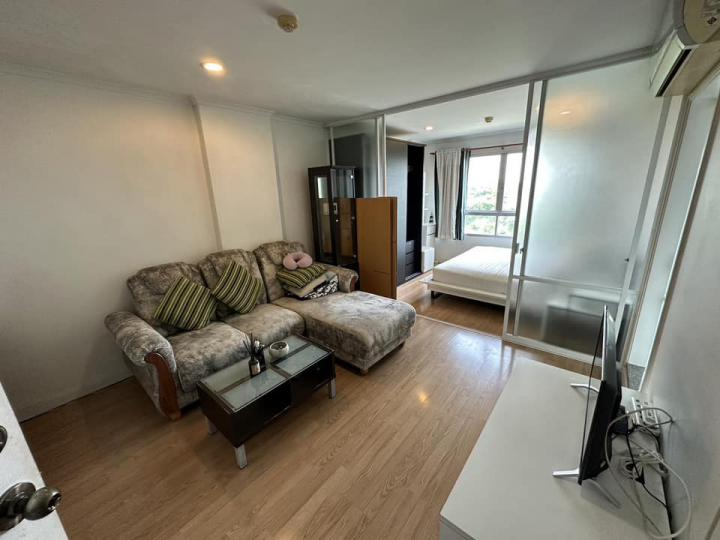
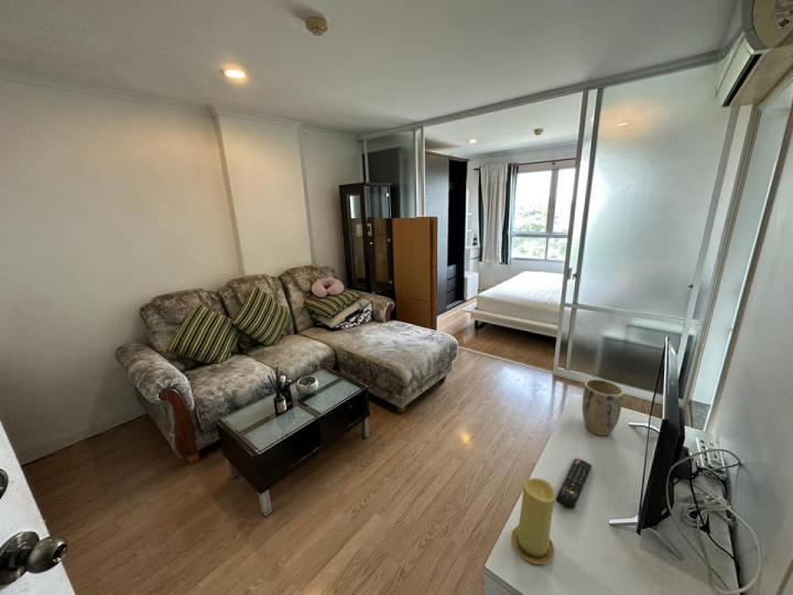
+ remote control [555,457,593,511]
+ candle [510,477,556,565]
+ plant pot [582,378,624,436]
